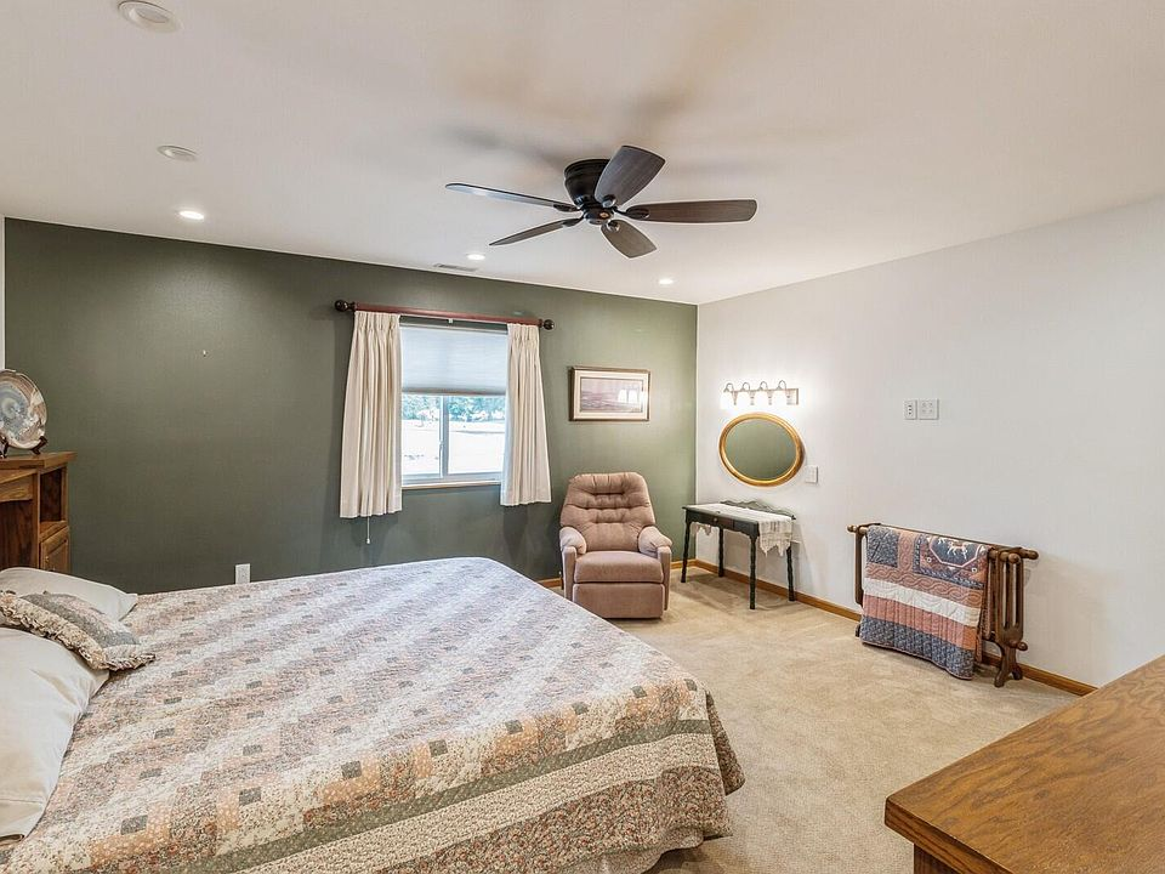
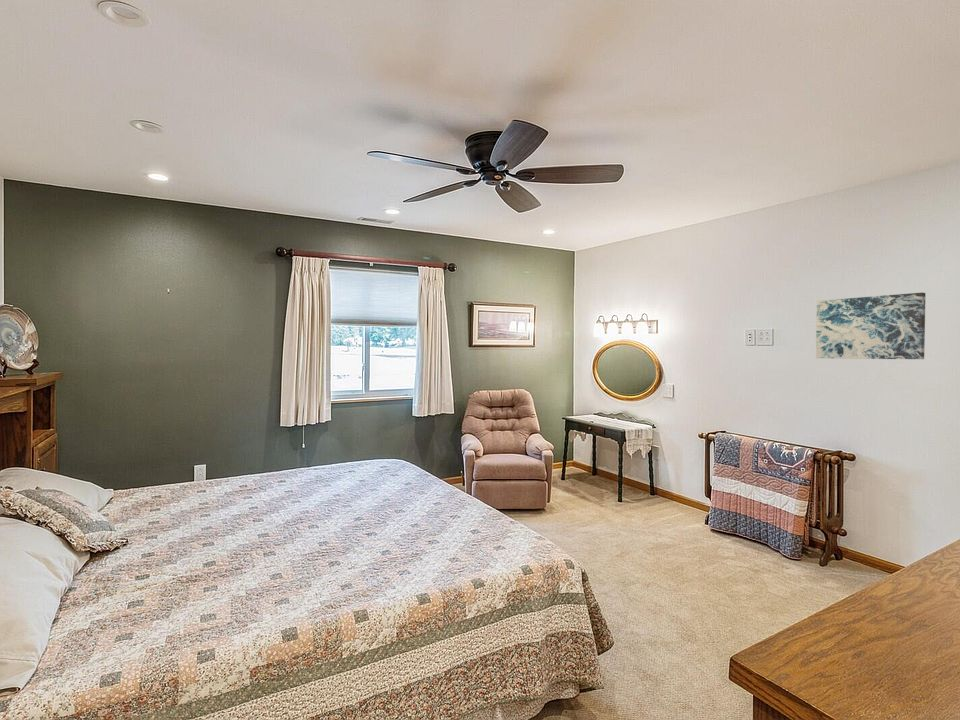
+ wall art [815,292,926,360]
